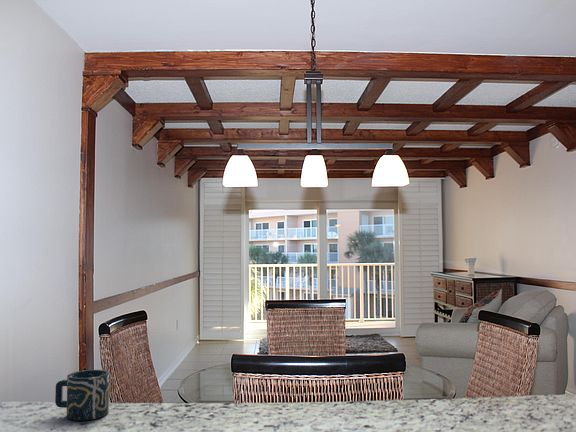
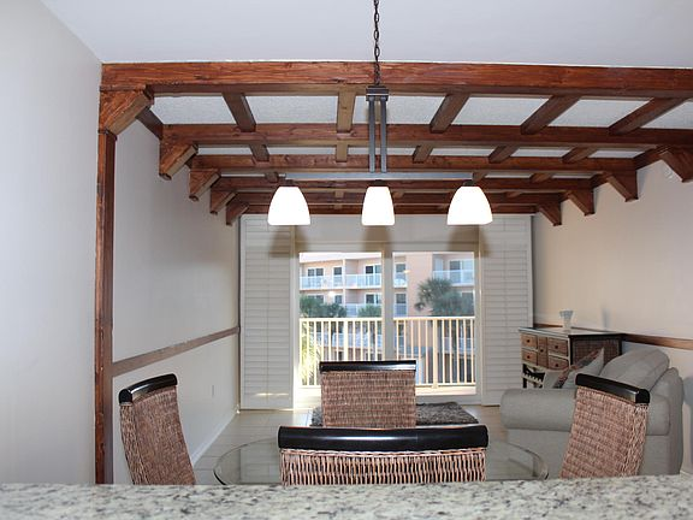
- cup [54,369,110,422]
